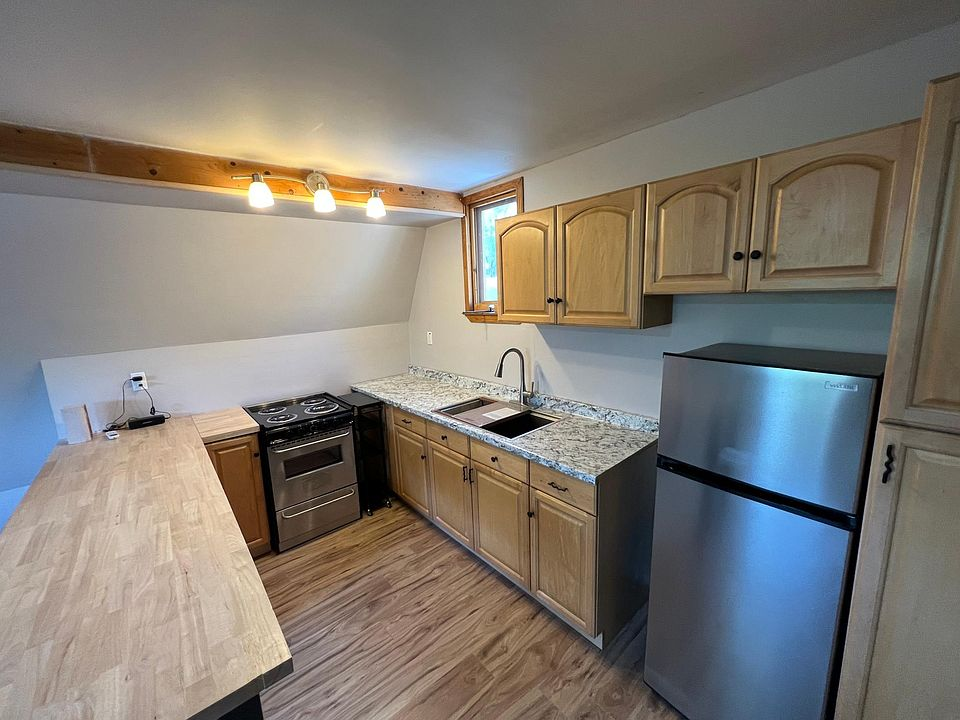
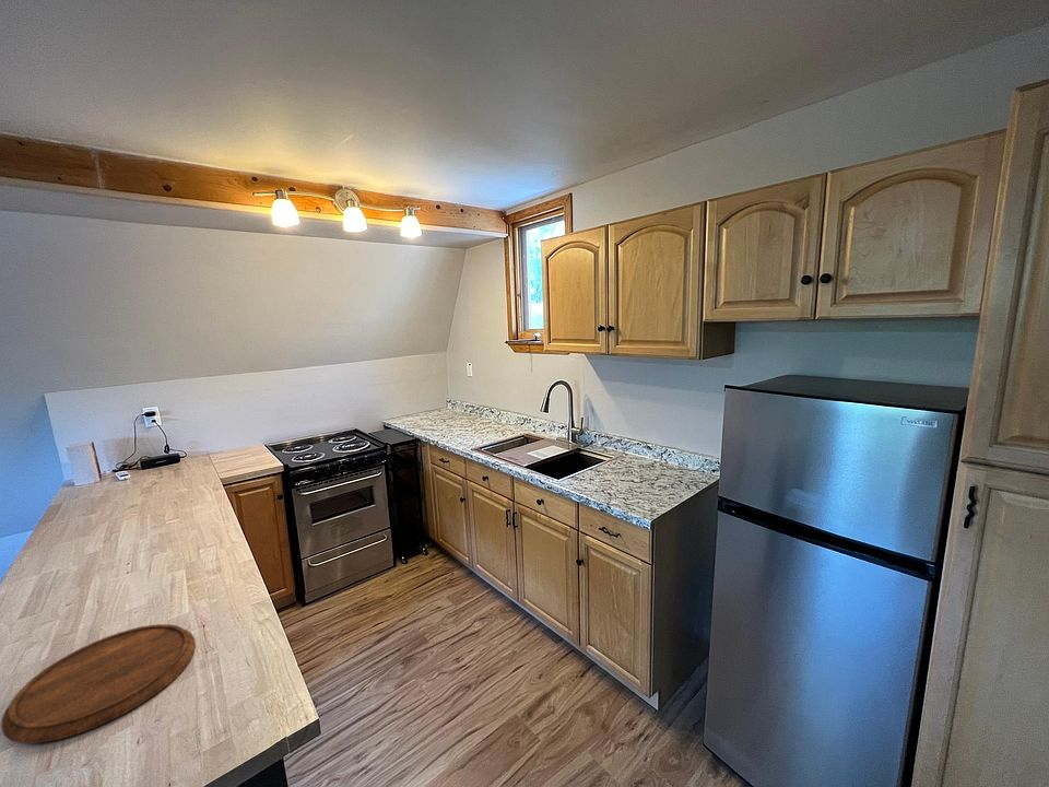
+ cutting board [0,623,197,744]
